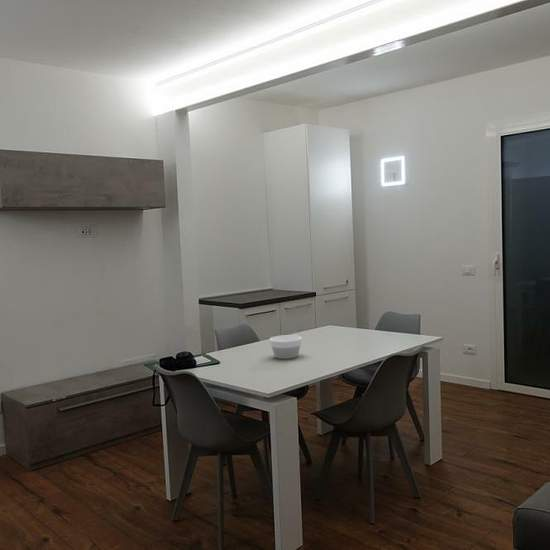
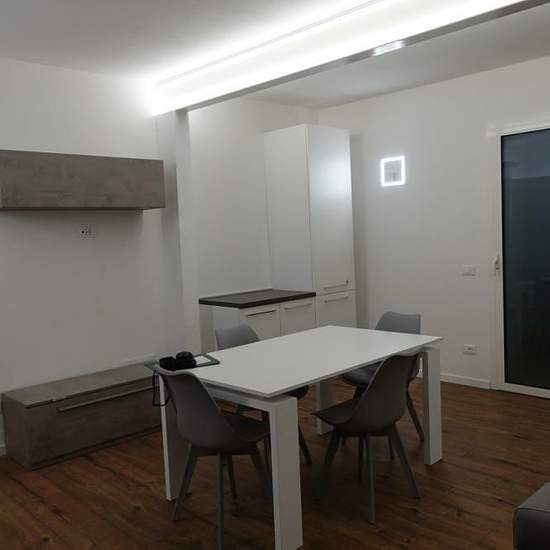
- bowl [269,334,303,360]
